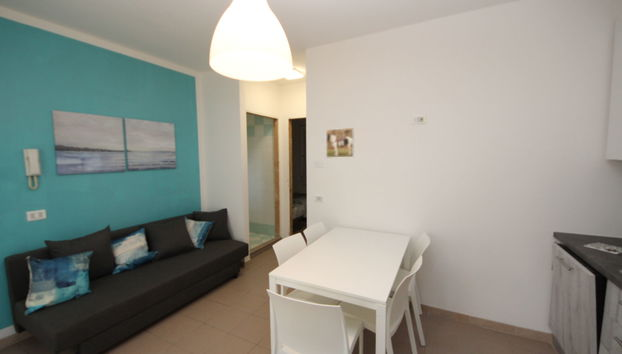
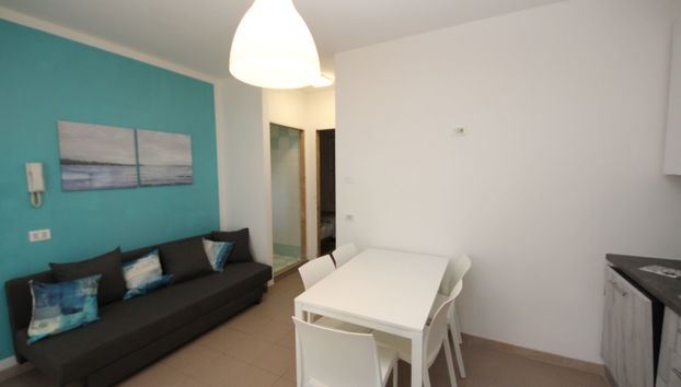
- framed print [325,127,355,159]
